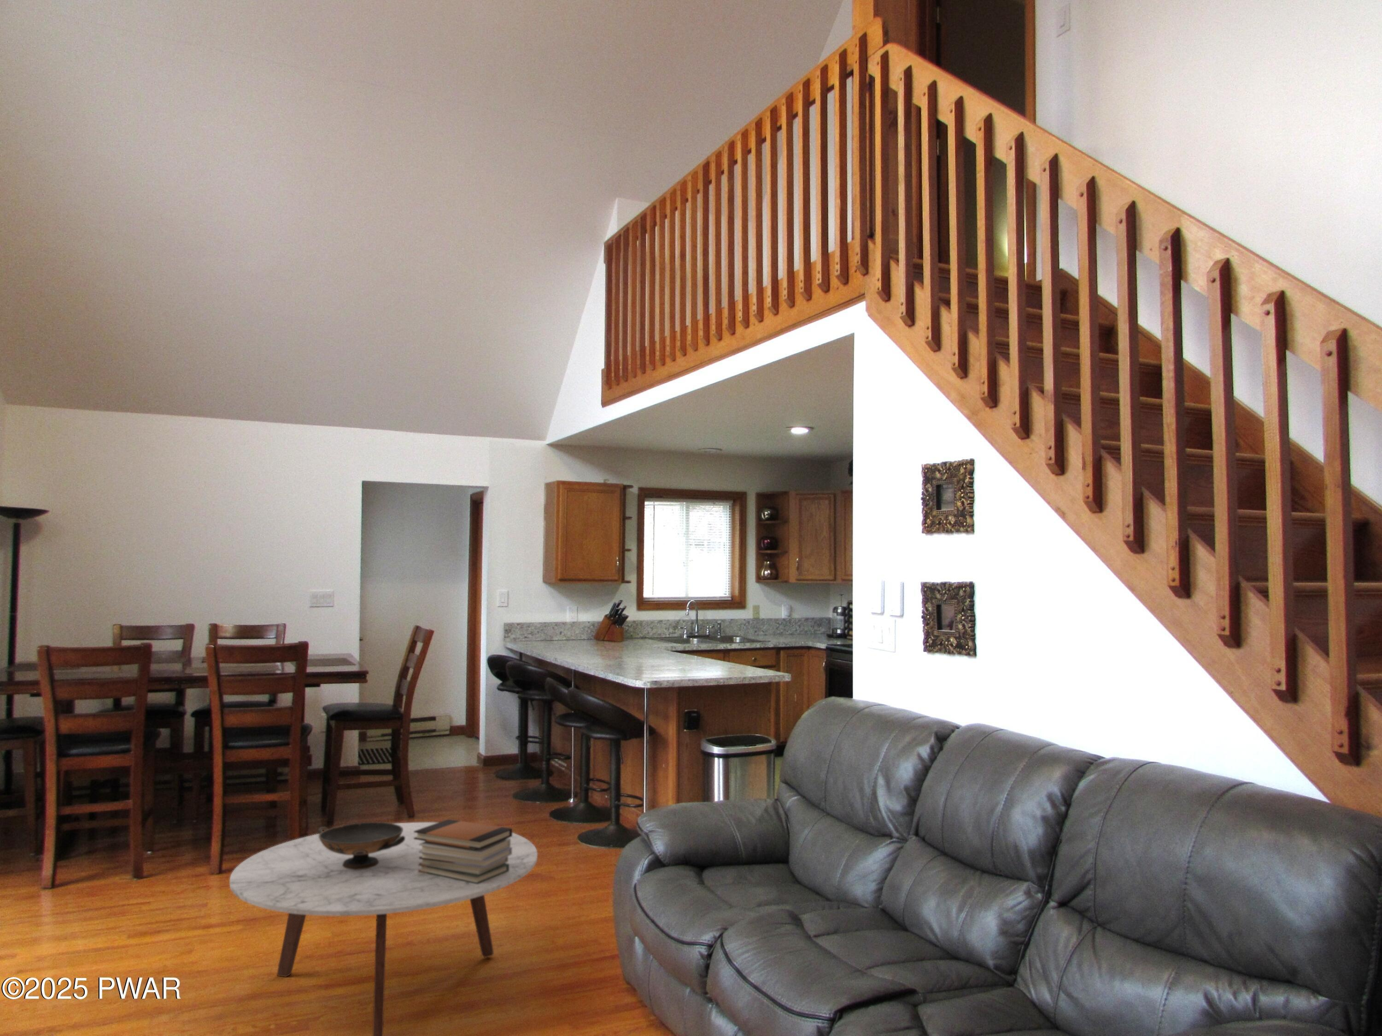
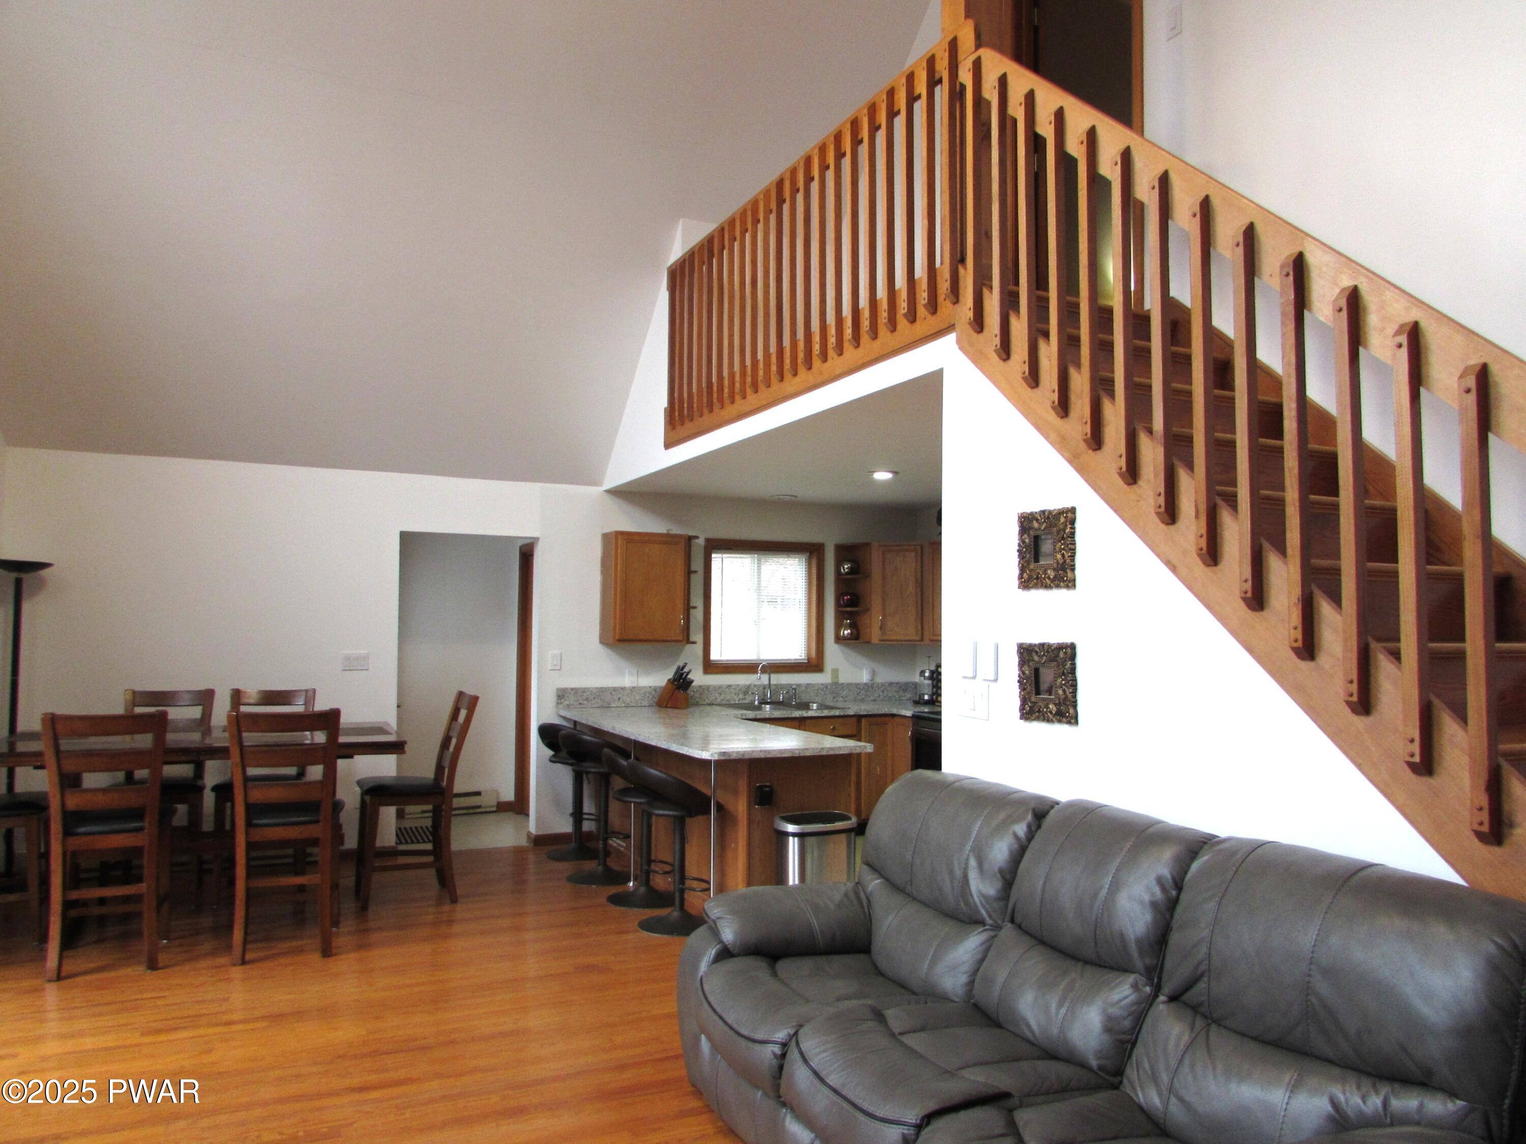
- decorative bowl [318,822,405,868]
- book stack [414,818,513,884]
- coffee table [229,822,538,1036]
